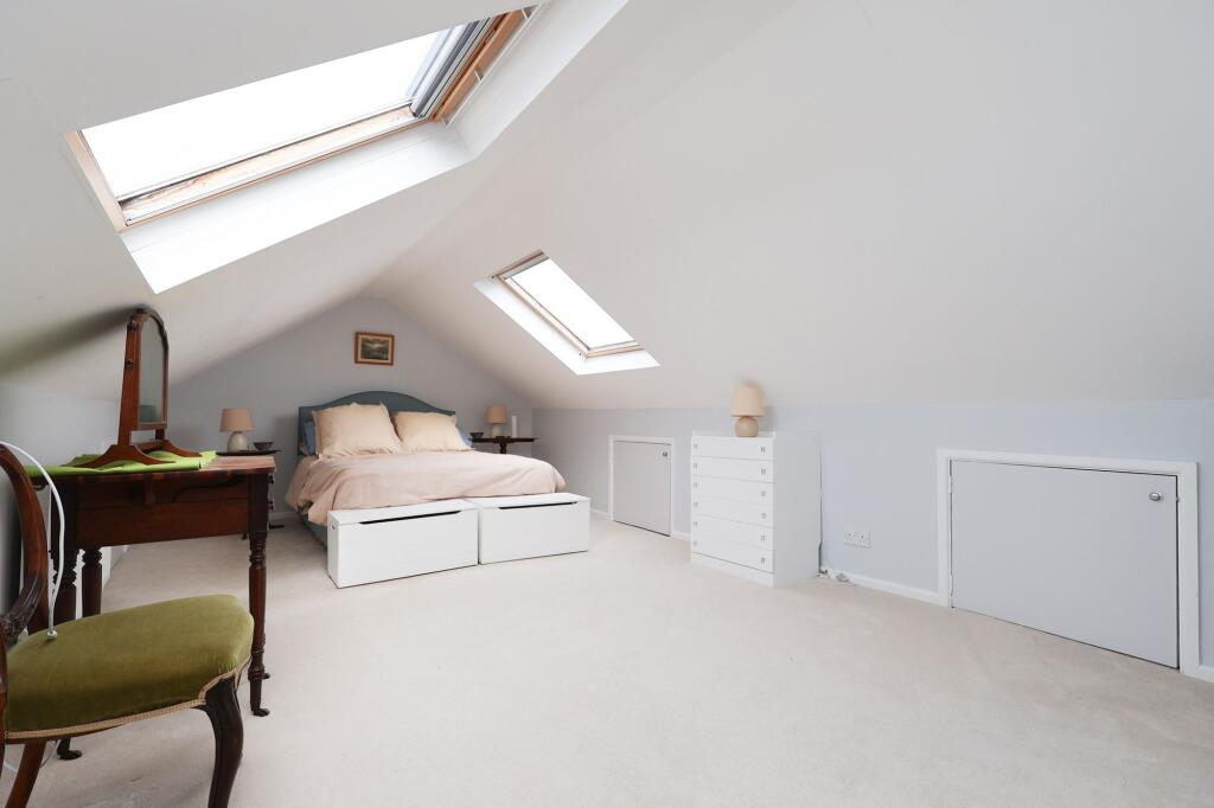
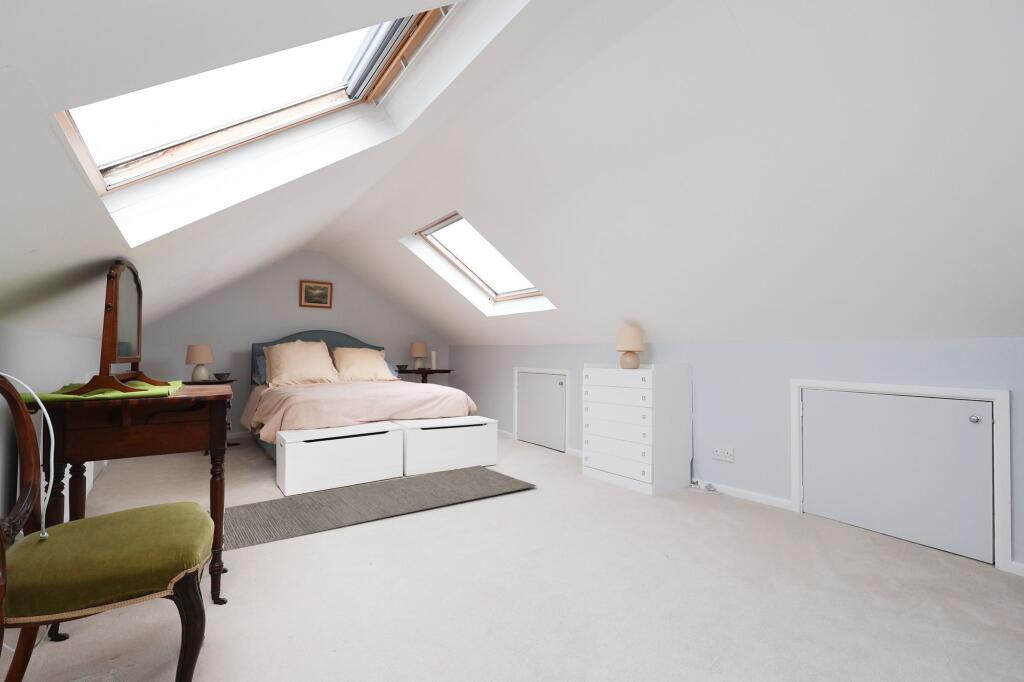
+ rug [206,464,537,552]
